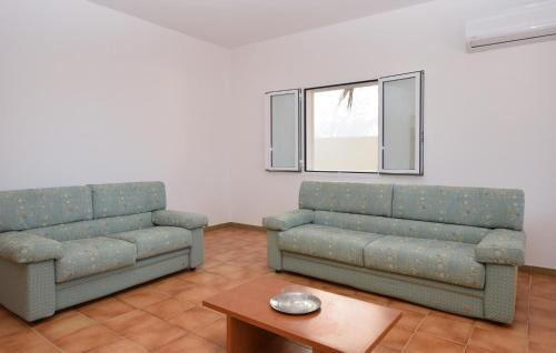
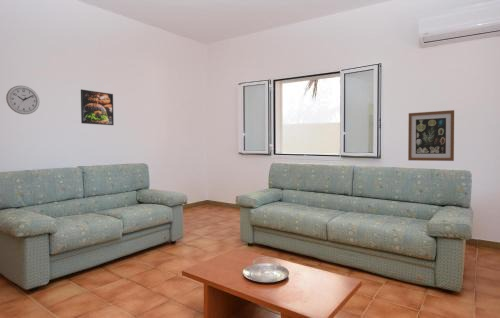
+ wall clock [5,85,40,115]
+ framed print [80,89,115,126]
+ wall art [407,109,455,162]
